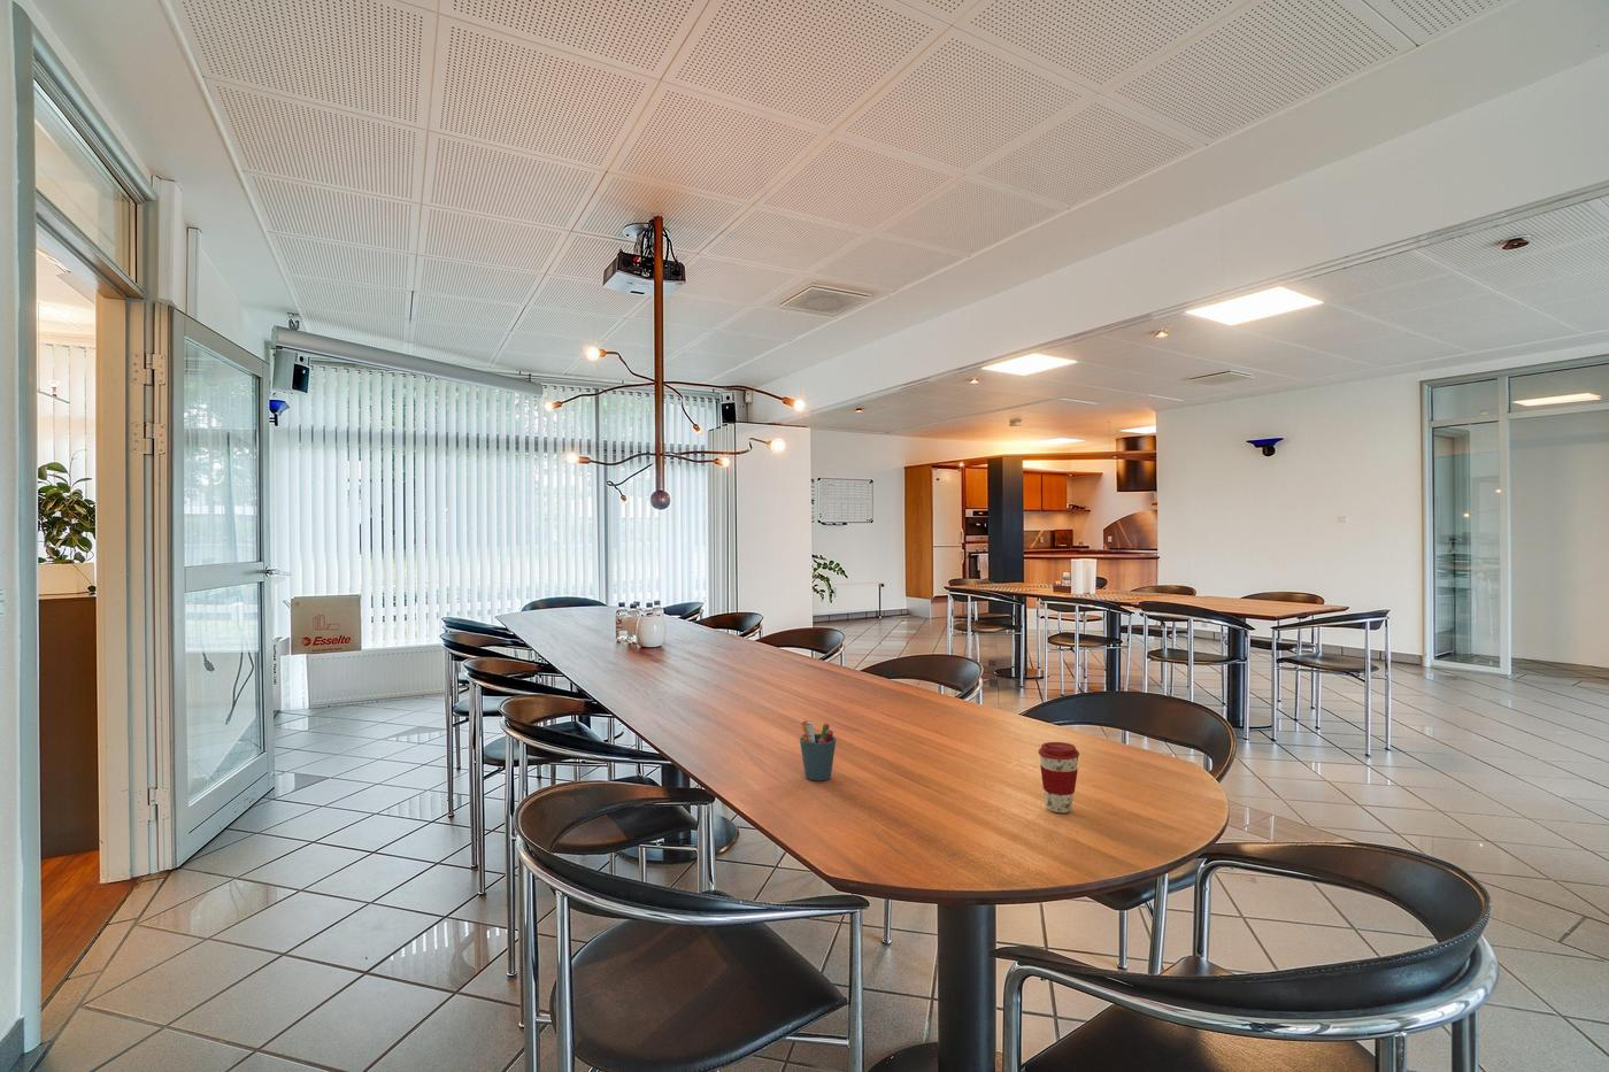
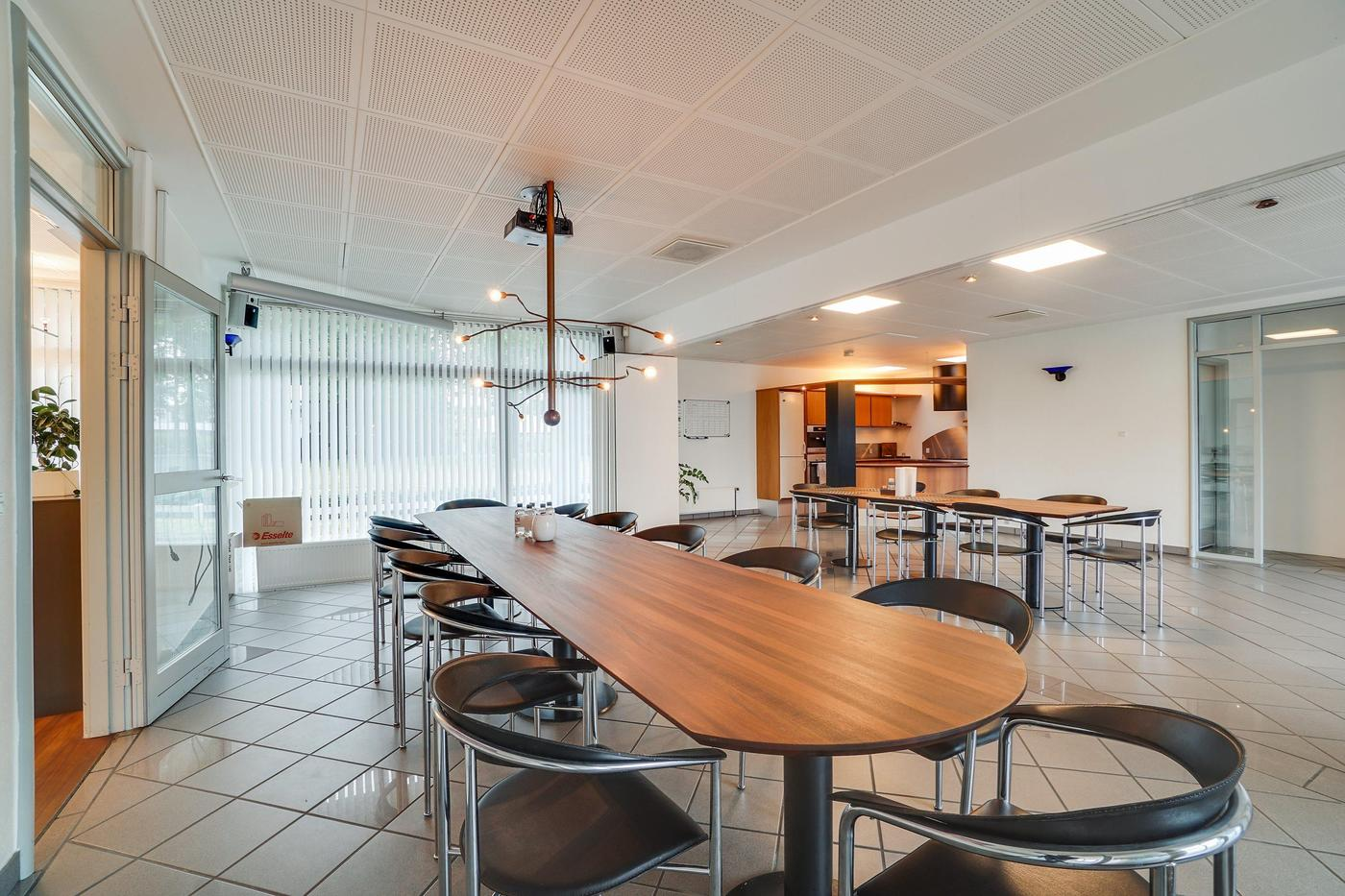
- coffee cup [1037,741,1080,814]
- pen holder [799,719,836,781]
